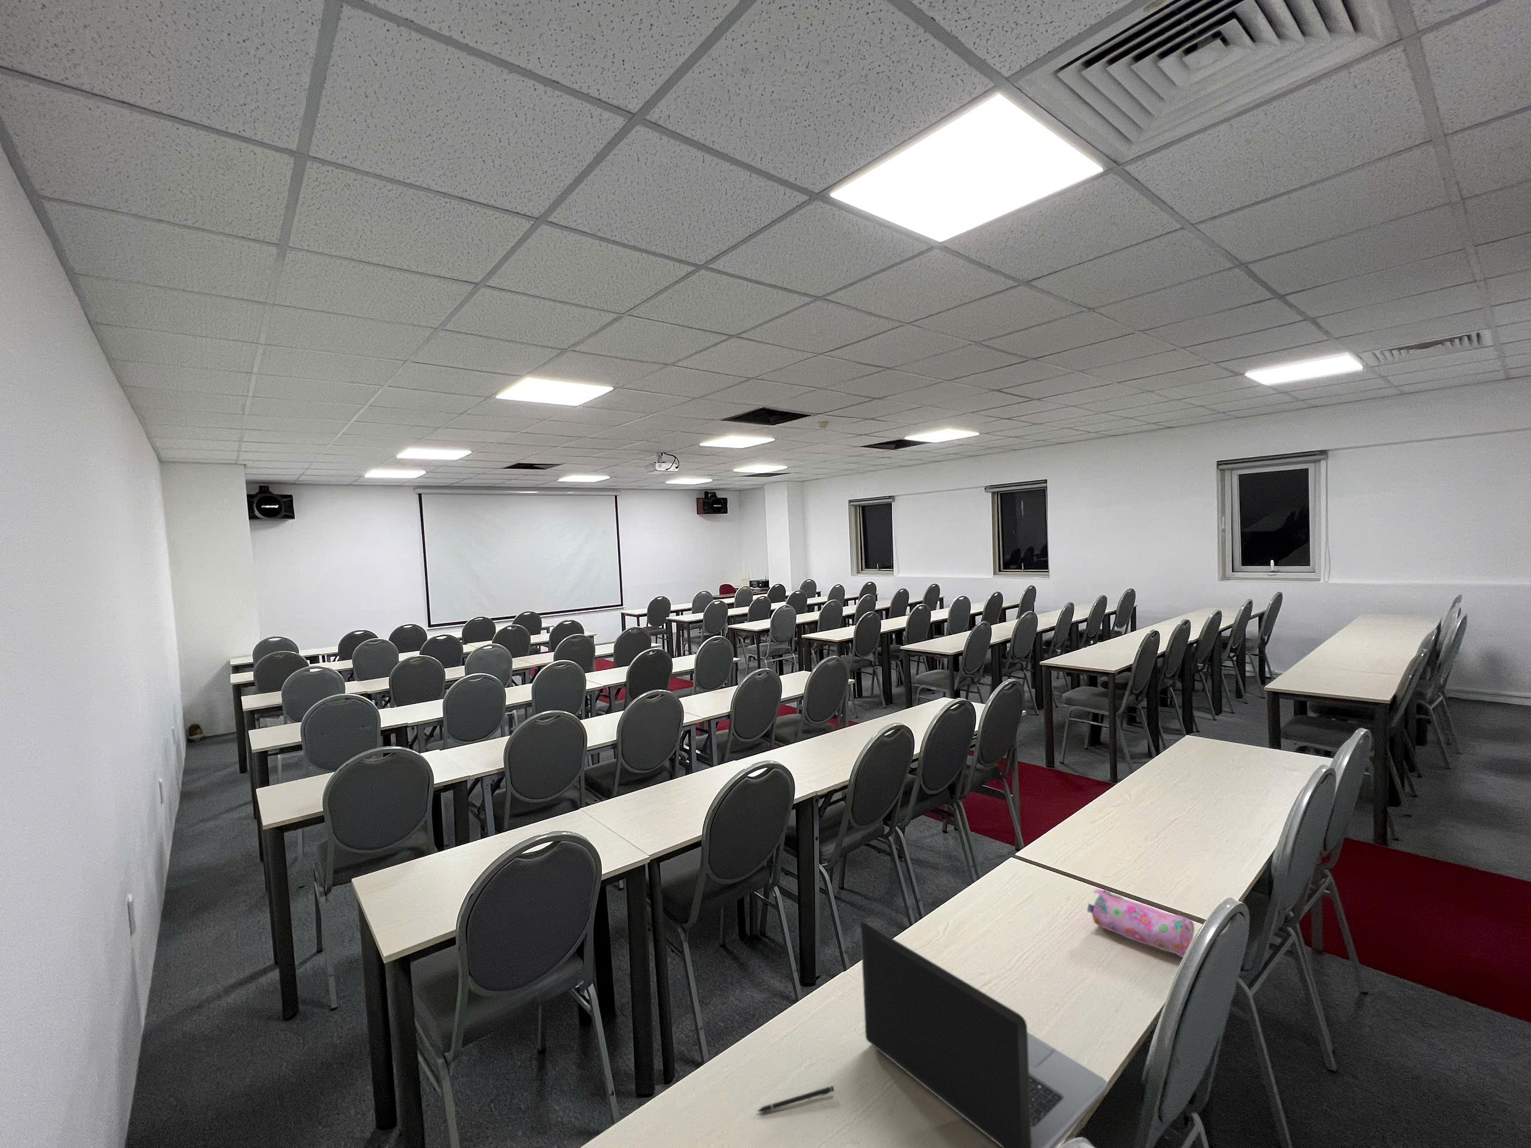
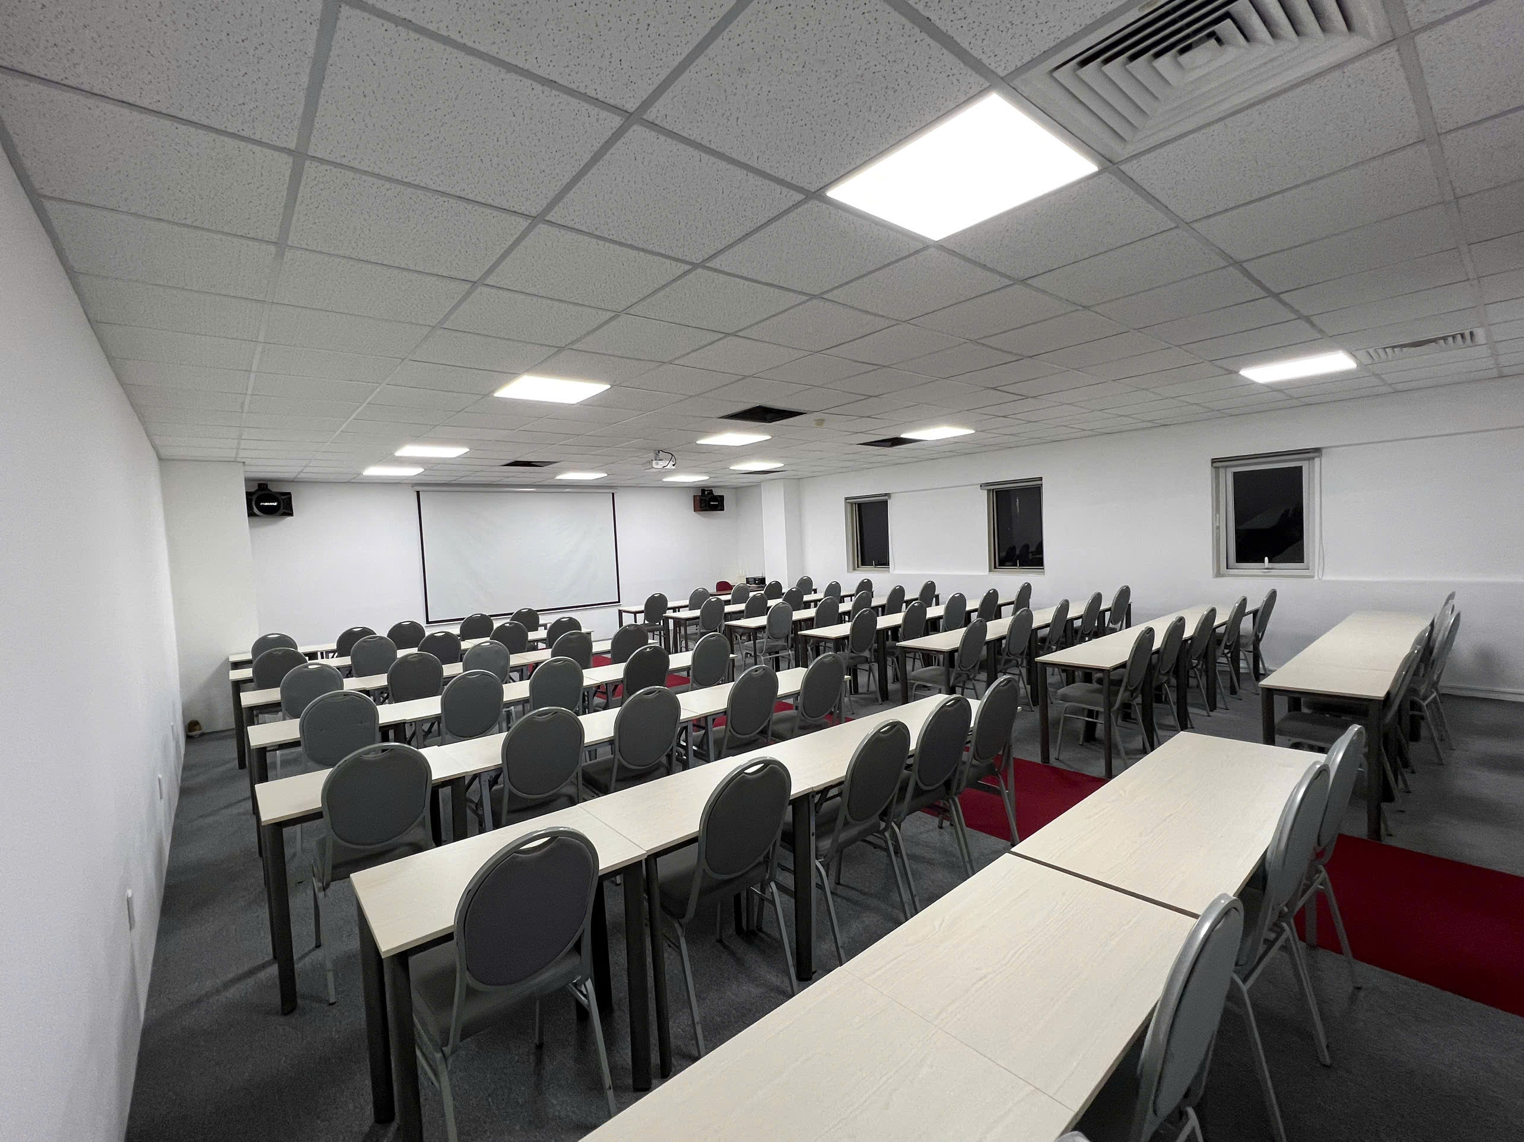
- pen [756,1085,834,1113]
- laptop computer [860,921,1108,1148]
- pencil case [1087,888,1195,959]
